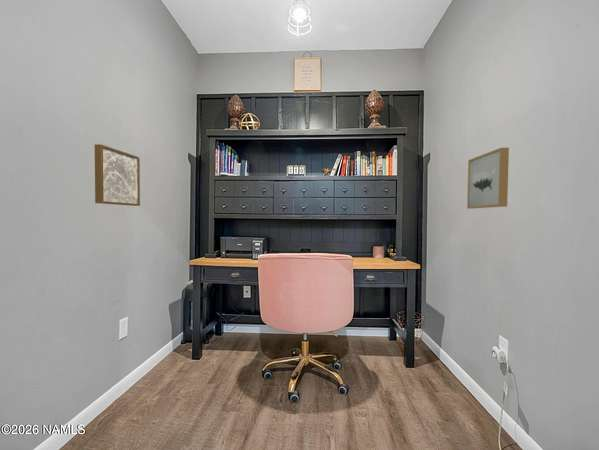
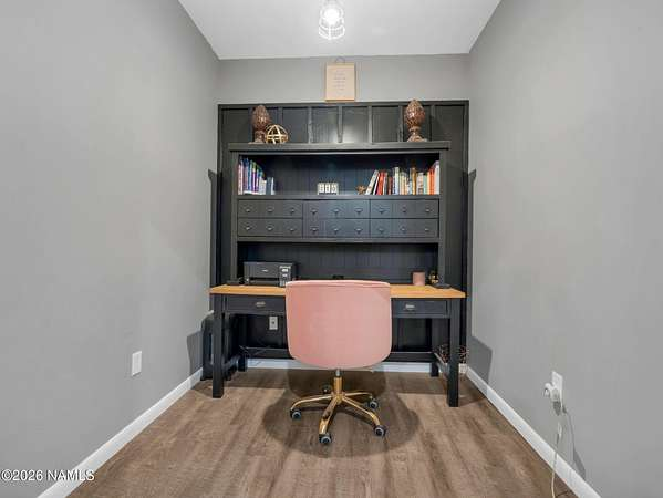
- wall art [94,143,141,207]
- wall art [466,147,510,210]
